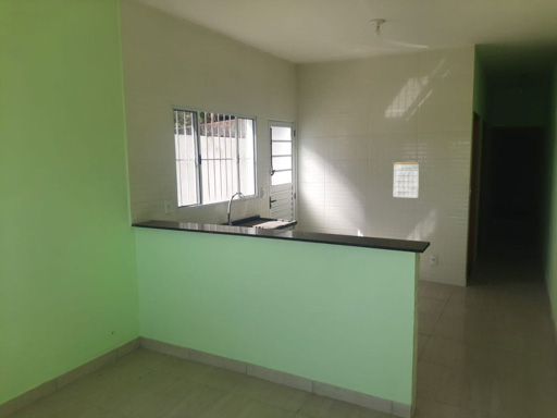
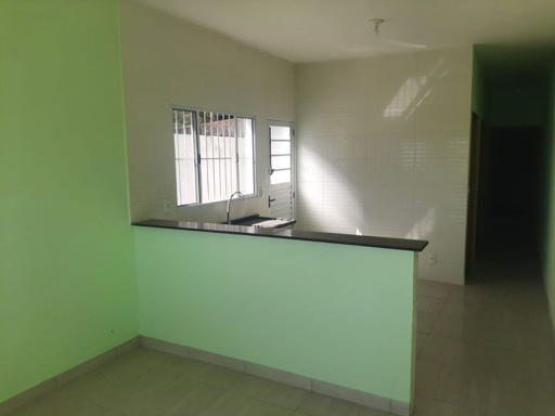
- calendar [393,152,420,199]
